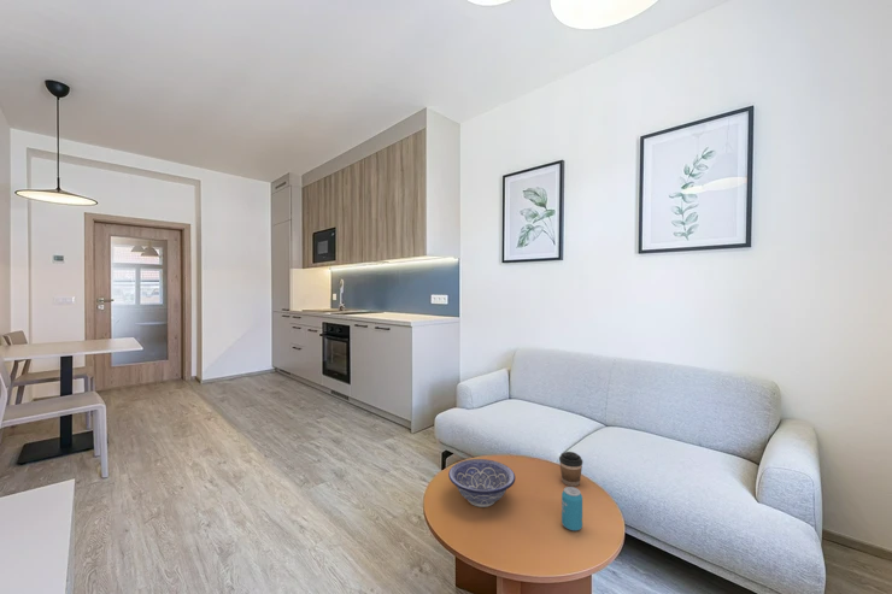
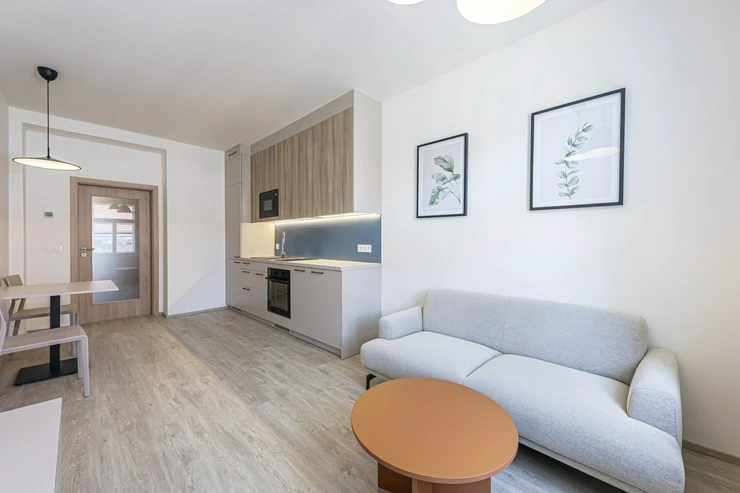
- decorative bowl [447,458,516,508]
- coffee cup [558,451,583,488]
- beverage can [561,486,583,531]
